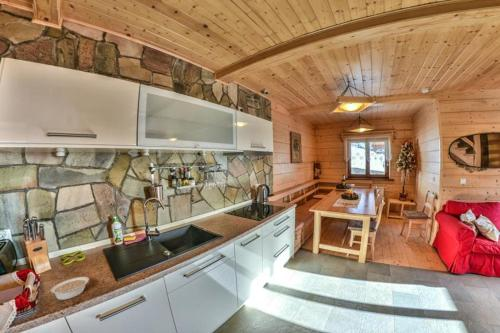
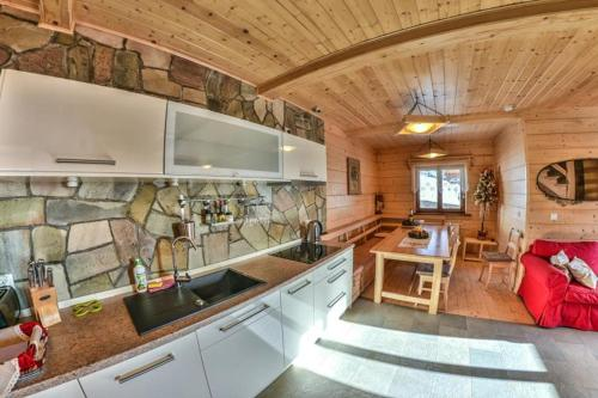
- legume [50,276,90,301]
